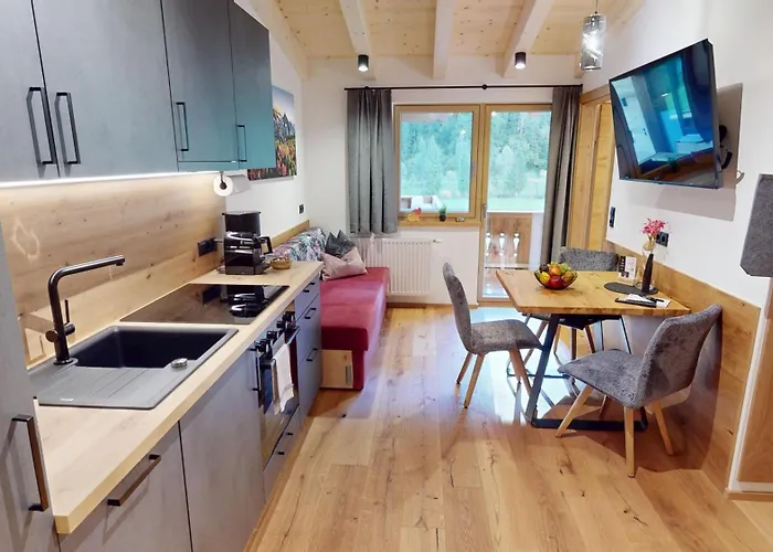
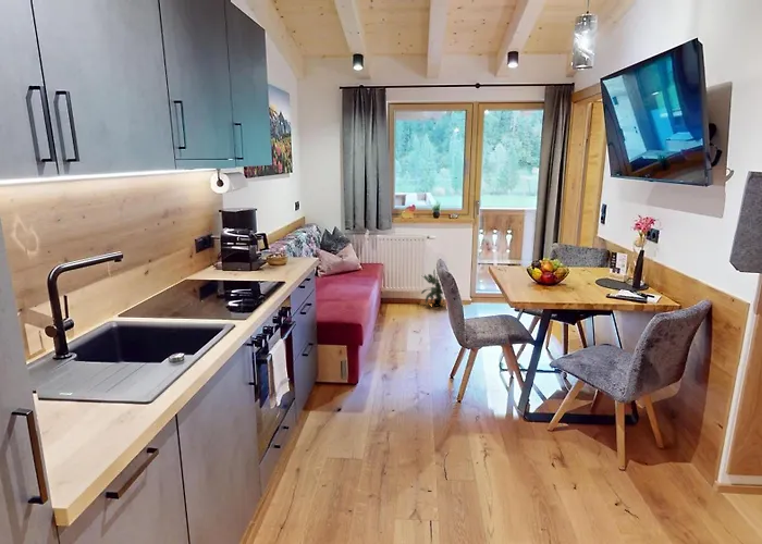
+ potted plant [420,268,445,308]
